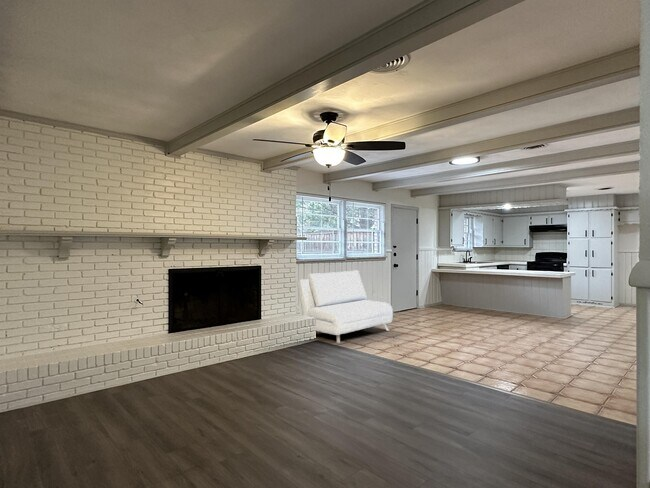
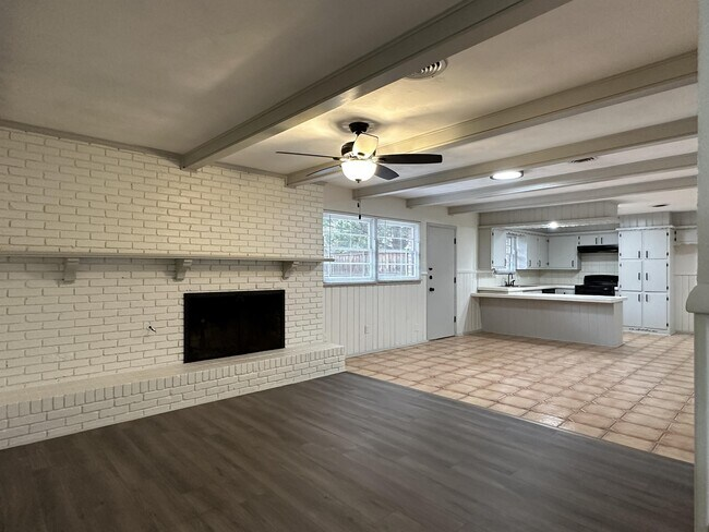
- sofa [296,269,394,344]
